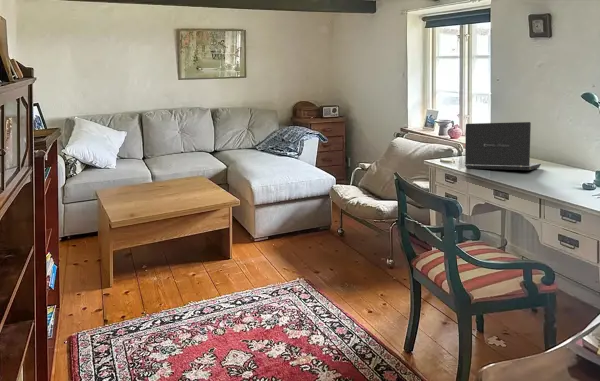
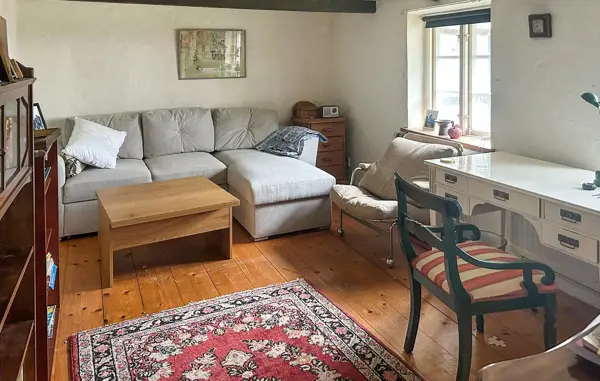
- laptop [464,121,542,171]
